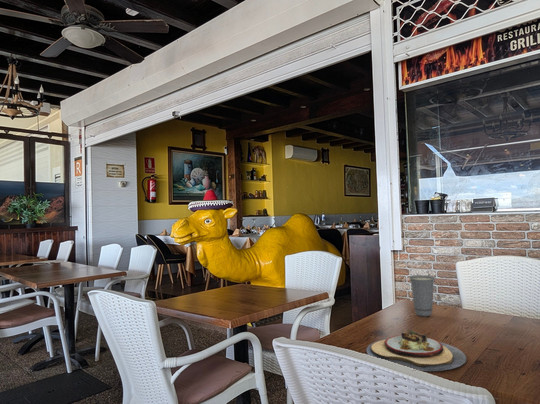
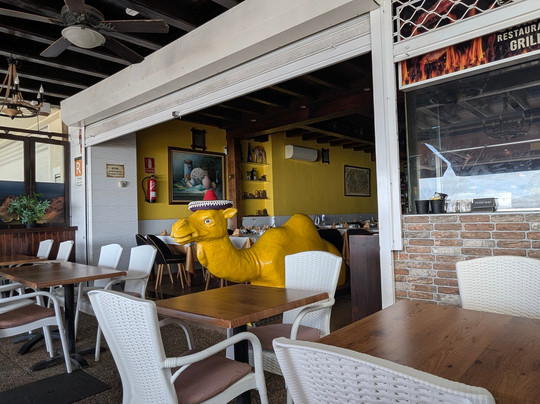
- cup [407,274,437,317]
- plate [366,329,467,372]
